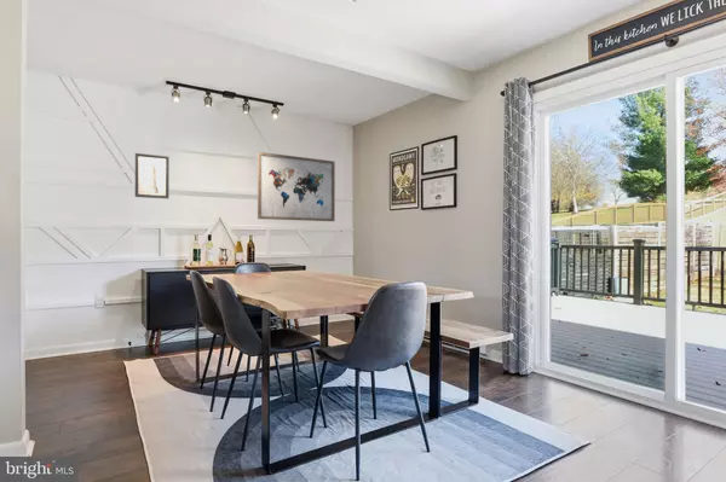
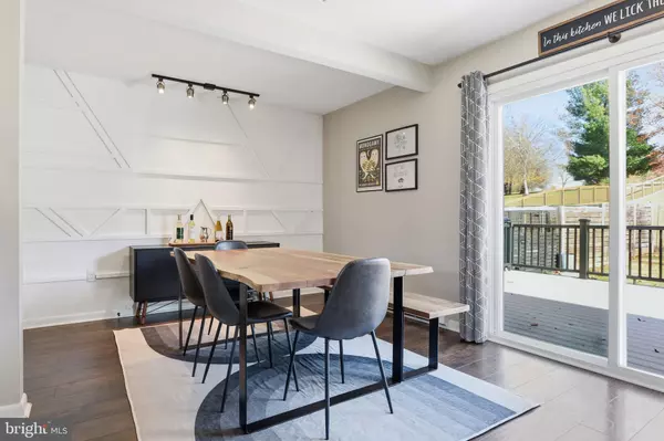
- wall art [134,152,171,199]
- wall art [257,151,336,222]
